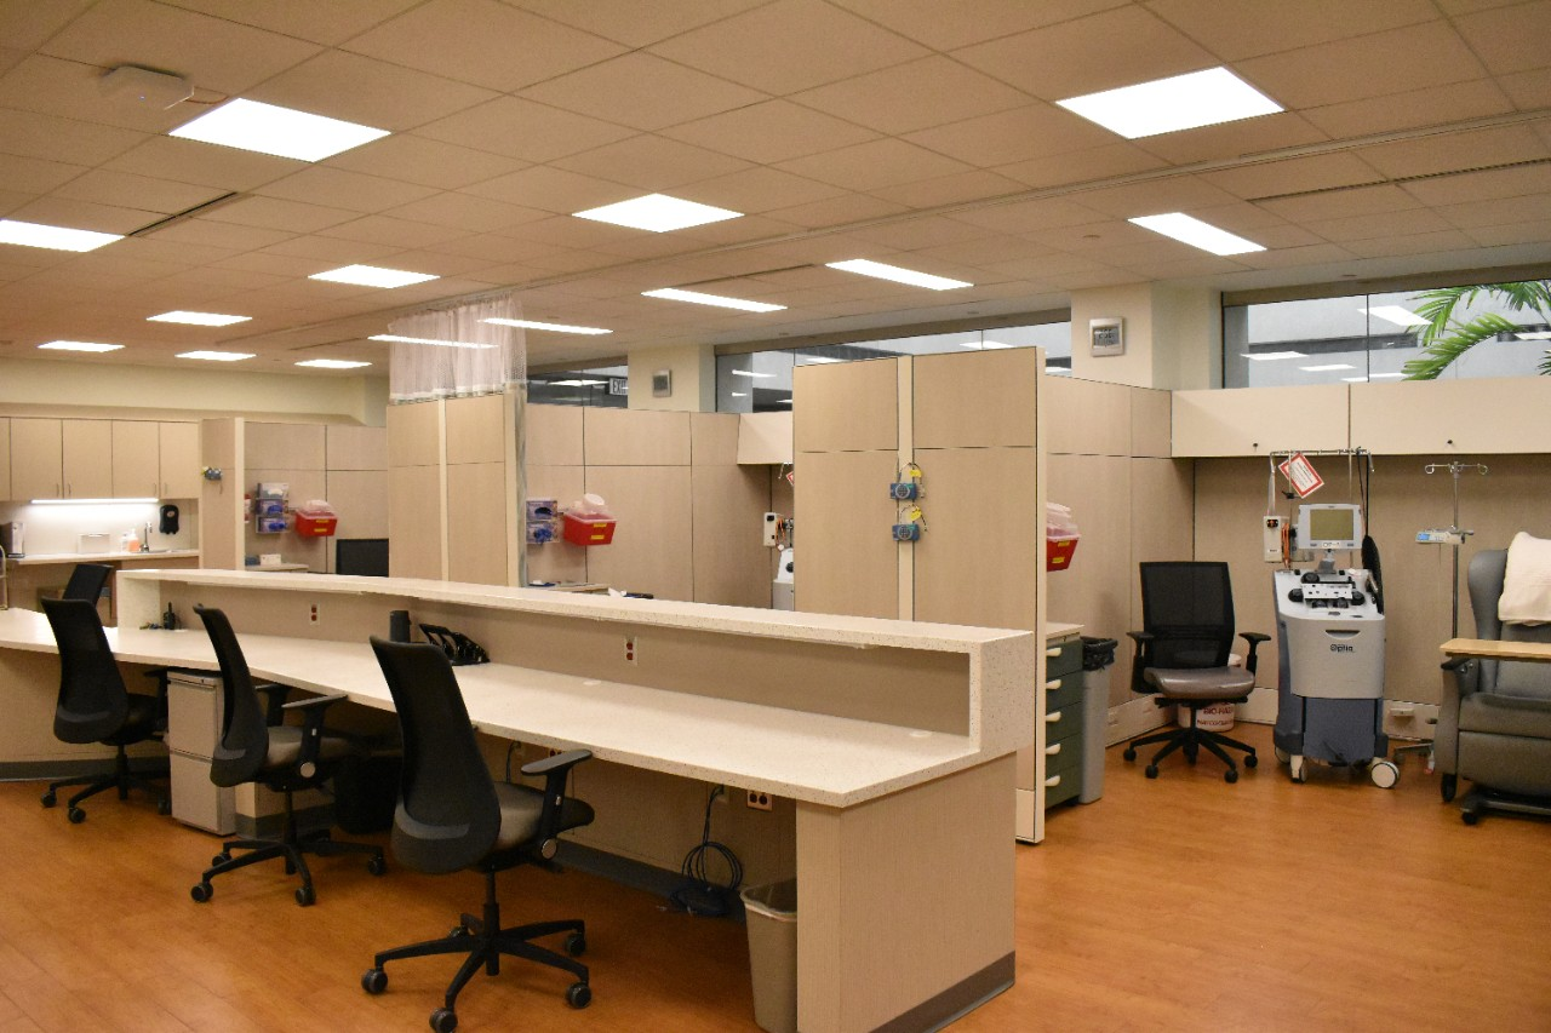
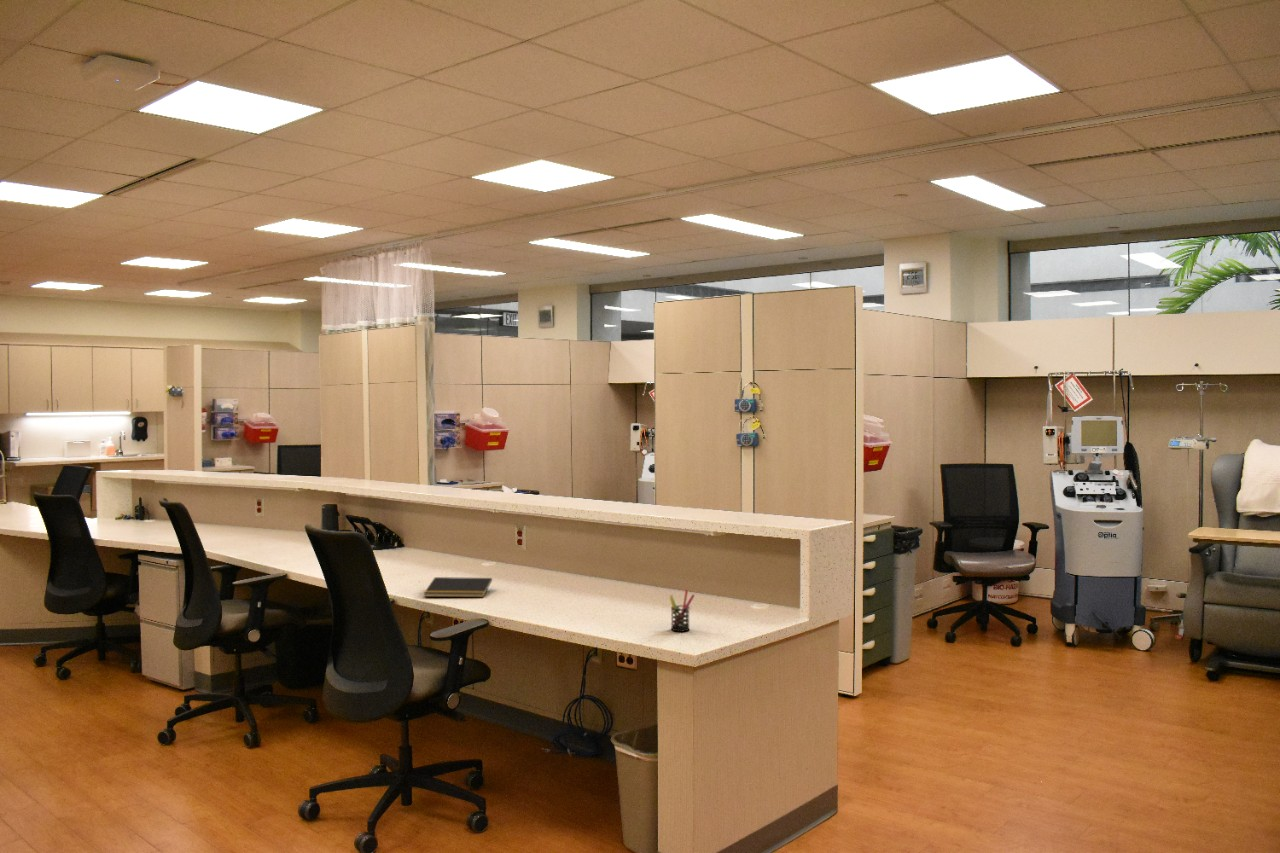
+ pen holder [669,589,696,633]
+ notepad [423,576,493,598]
